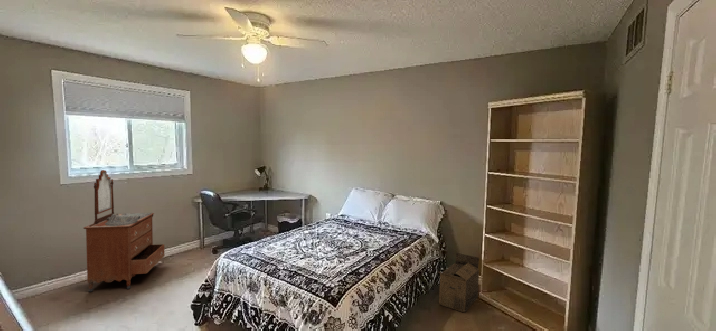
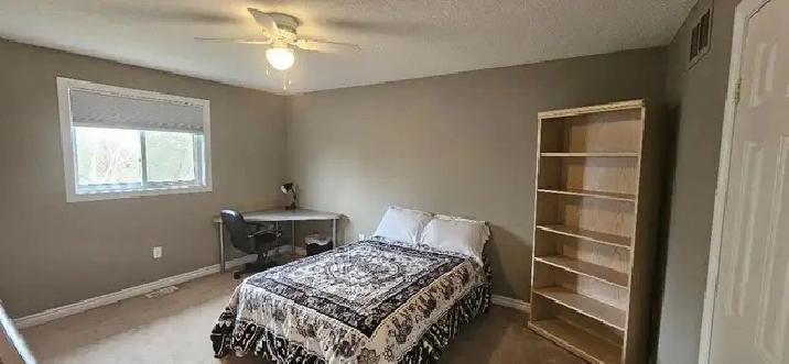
- cardboard box [437,252,480,314]
- dresser [83,169,166,293]
